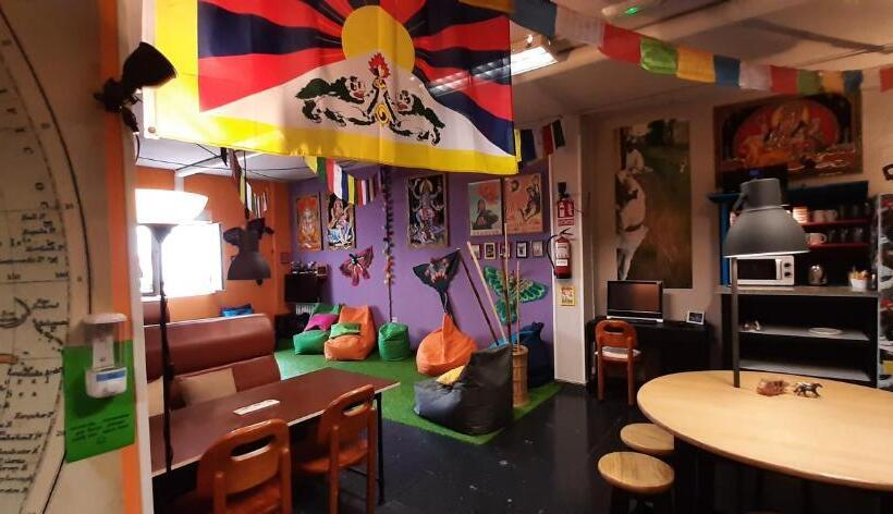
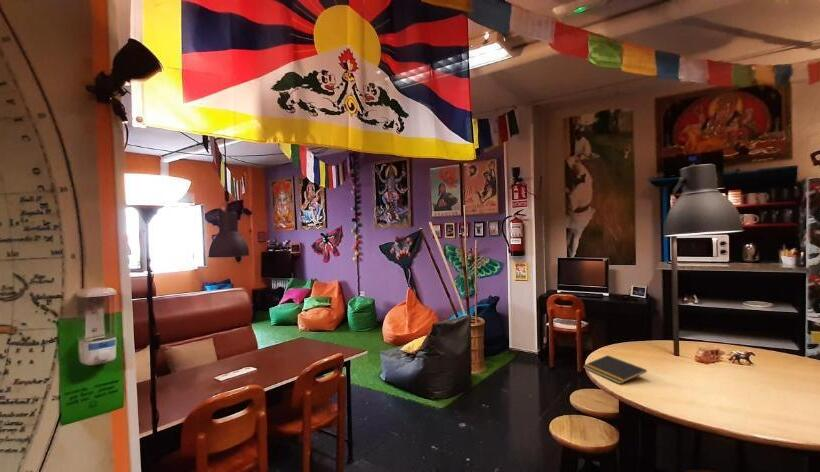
+ notepad [582,354,648,385]
